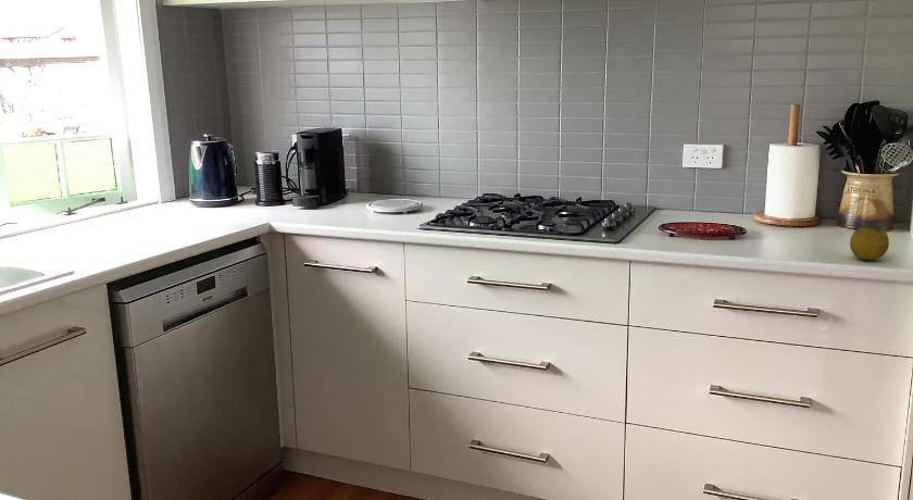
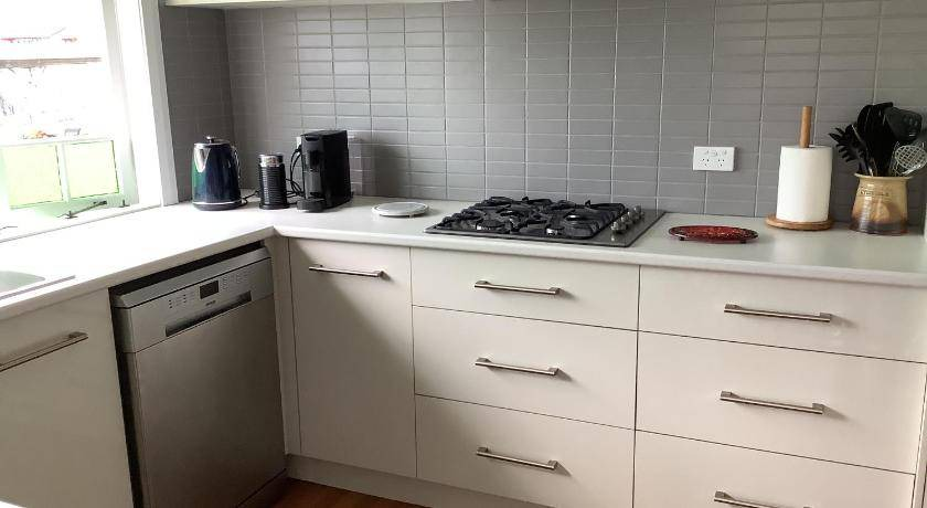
- fruit [849,224,890,261]
